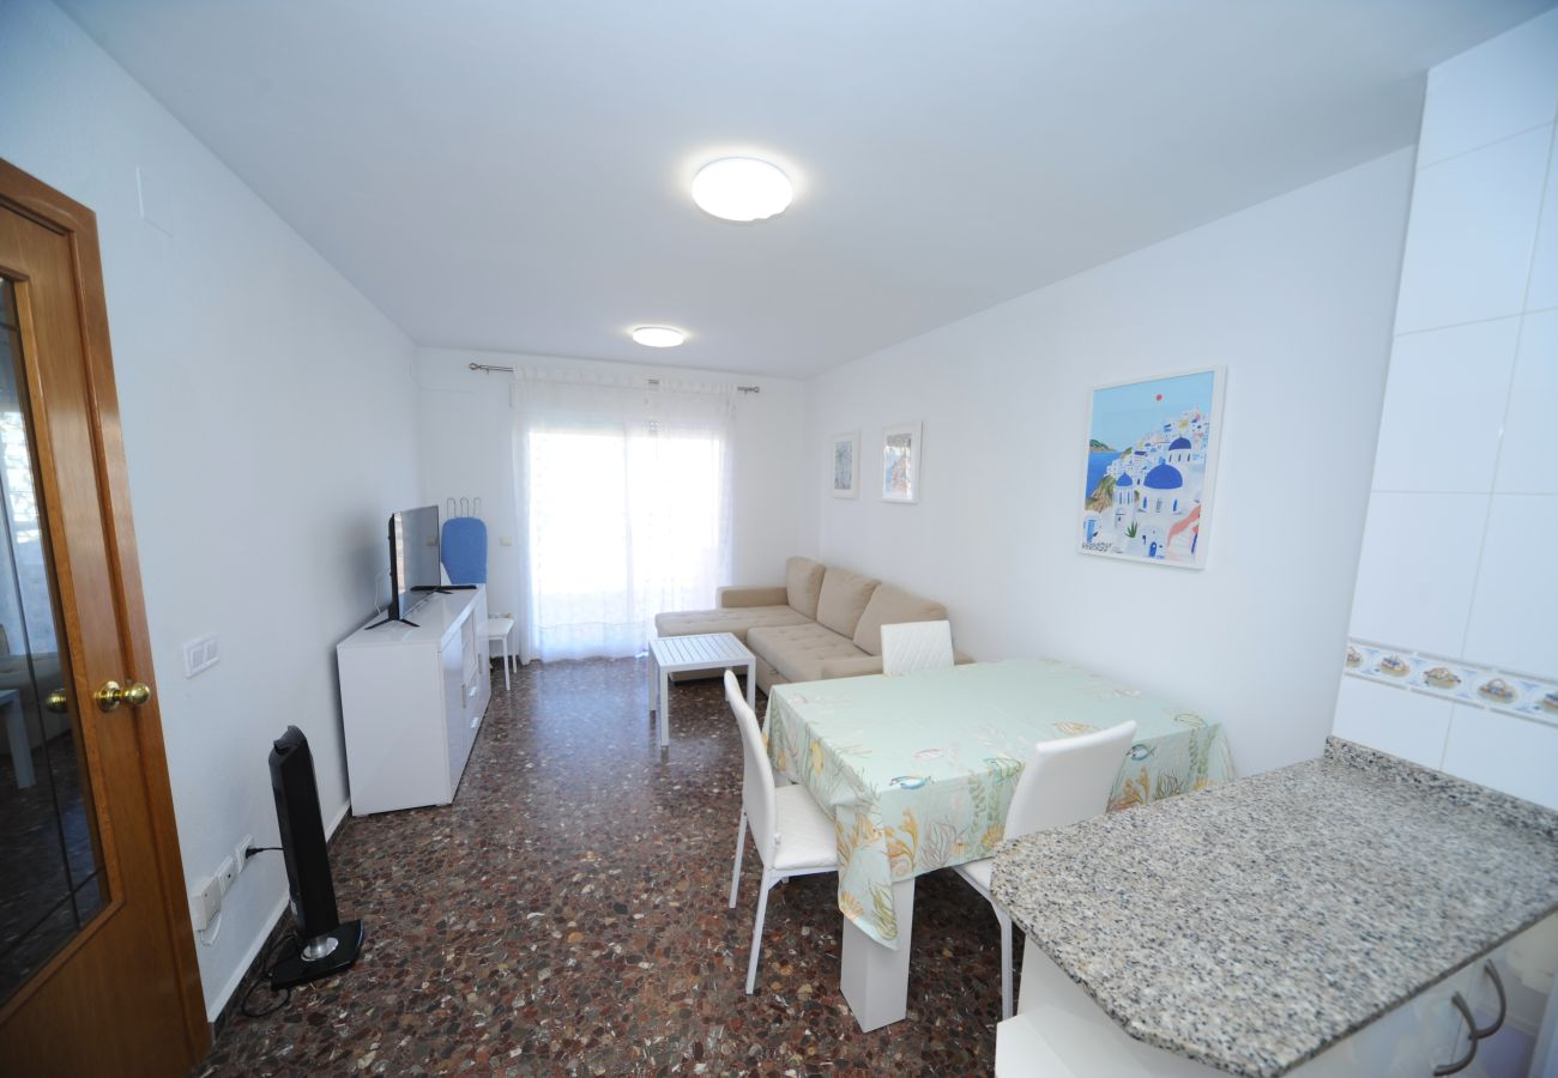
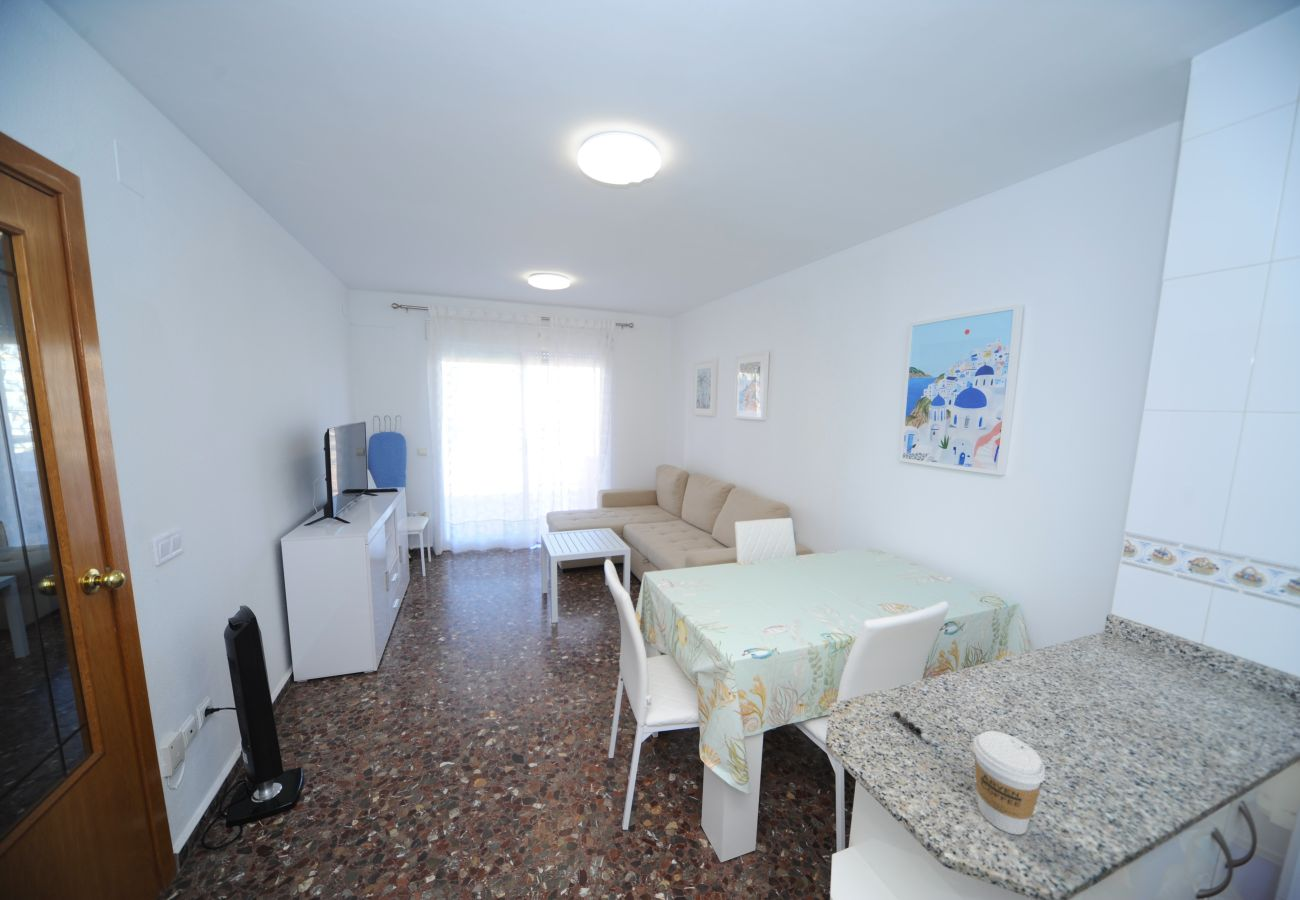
+ pepper shaker [892,710,931,742]
+ coffee cup [972,730,1046,836]
